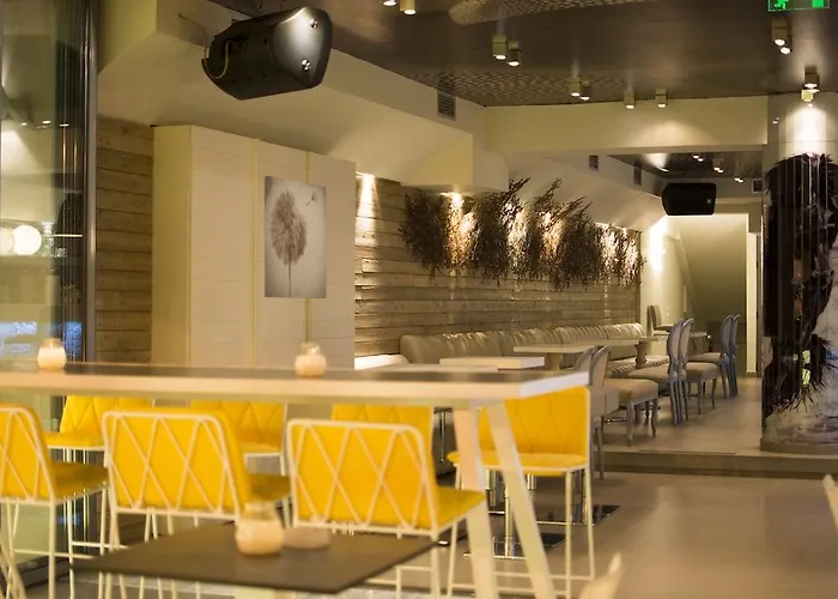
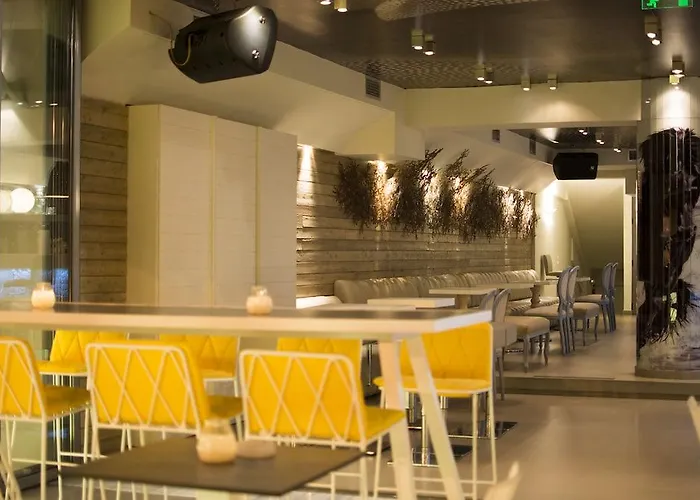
- wall art [263,175,327,300]
